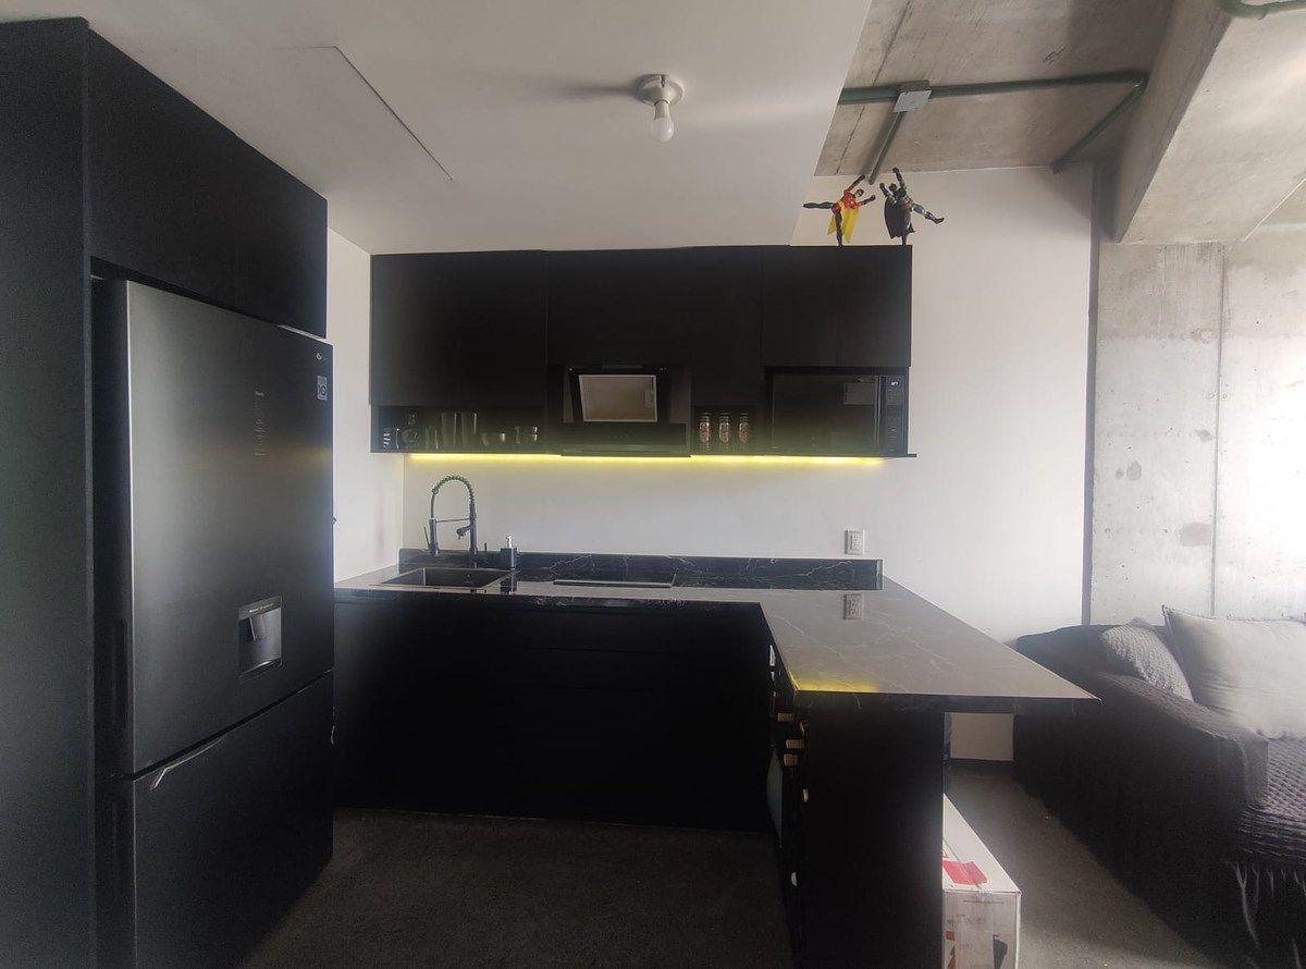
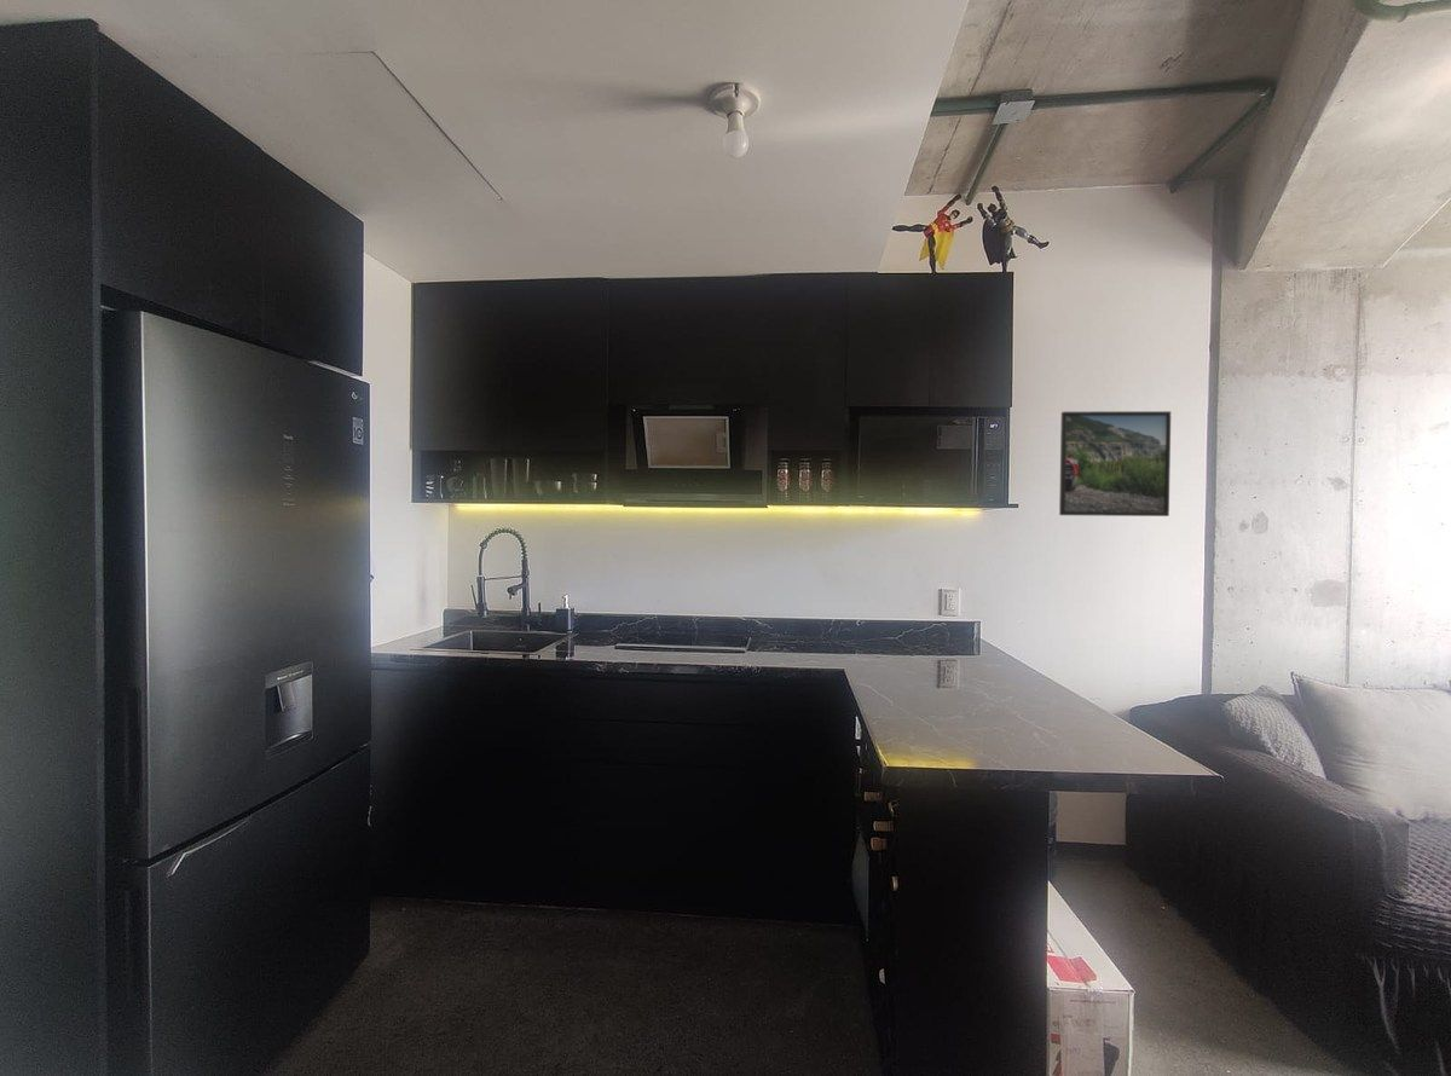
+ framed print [1058,410,1172,517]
